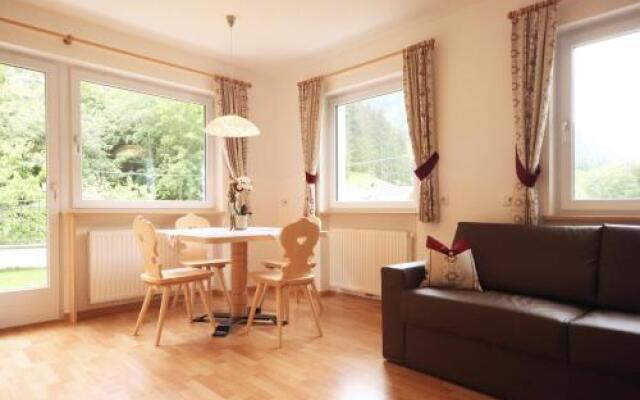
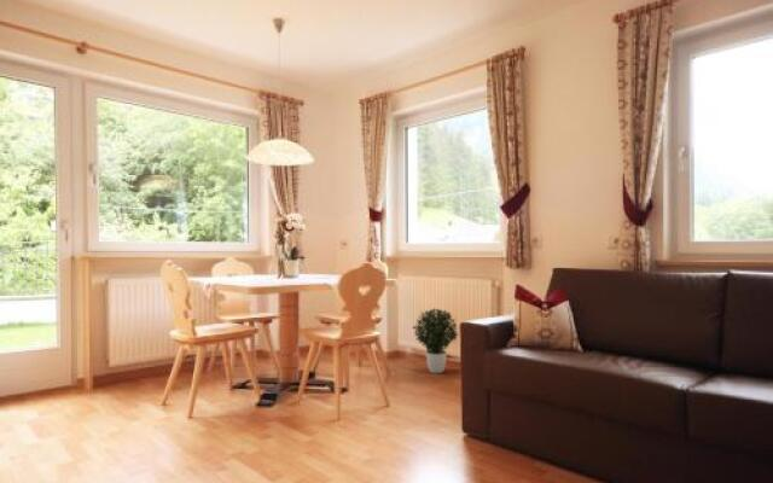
+ potted plant [411,307,460,374]
